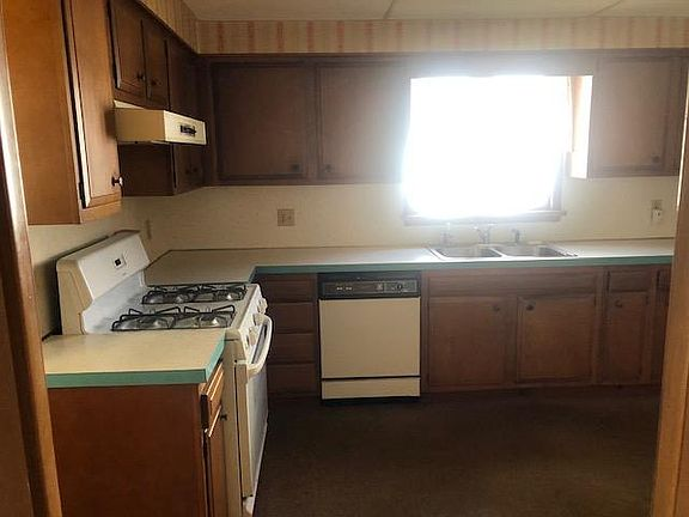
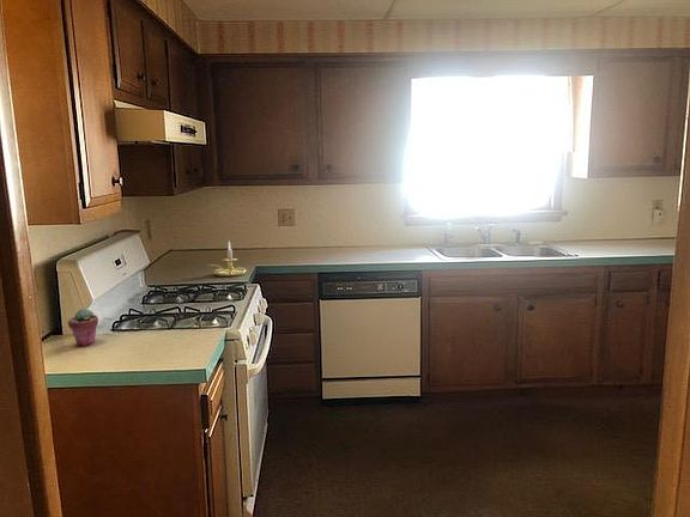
+ potted succulent [67,308,99,347]
+ candle holder [207,239,248,278]
